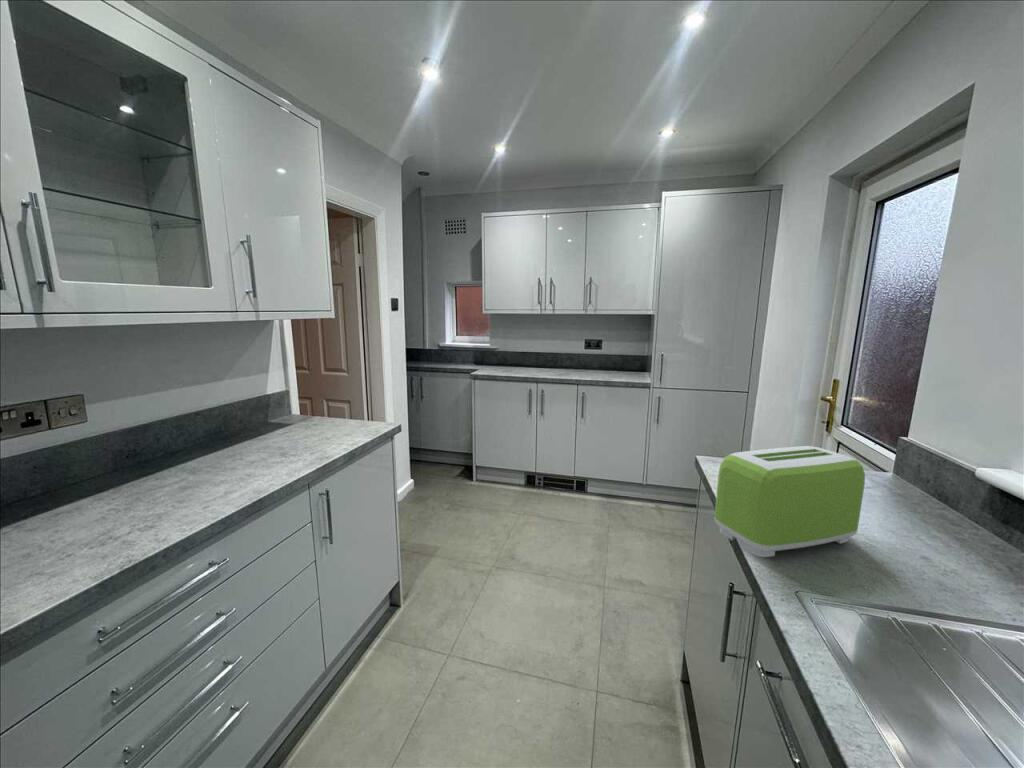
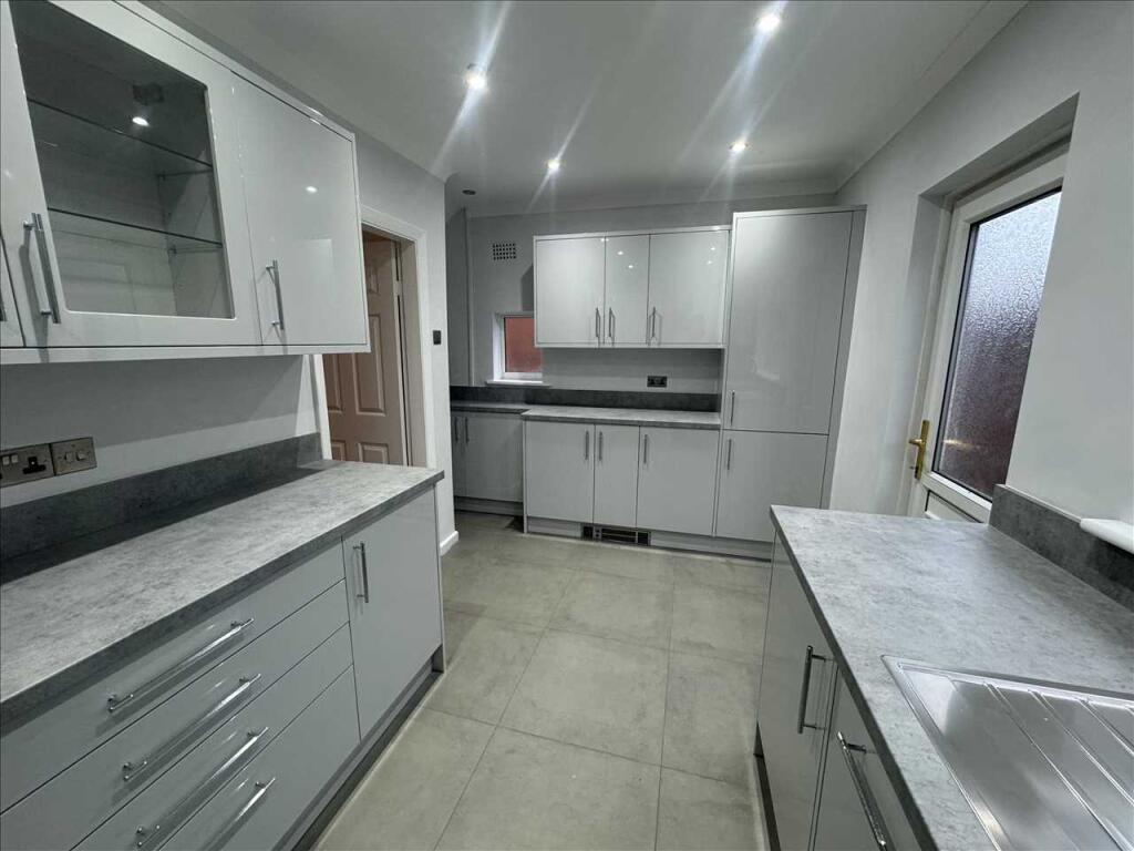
- toaster [714,445,866,558]
